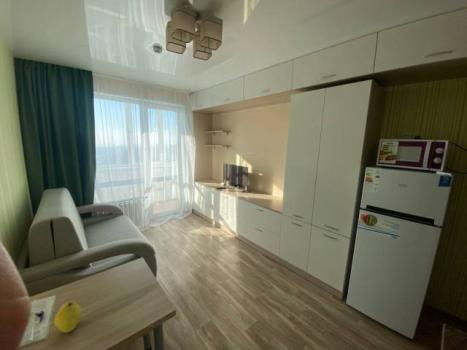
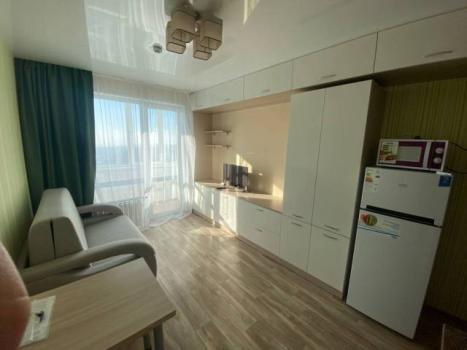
- fruit [53,300,82,333]
